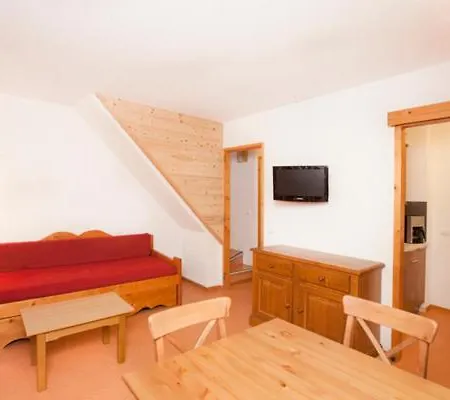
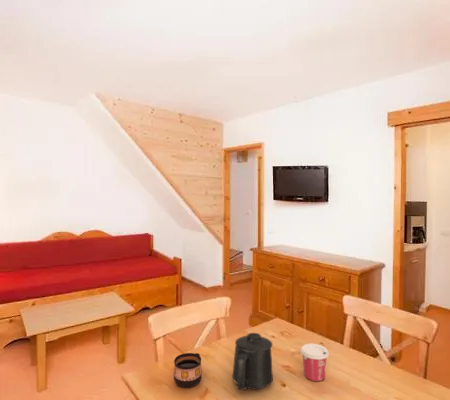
+ cup [300,343,330,382]
+ mug [231,332,274,391]
+ cup [173,352,203,388]
